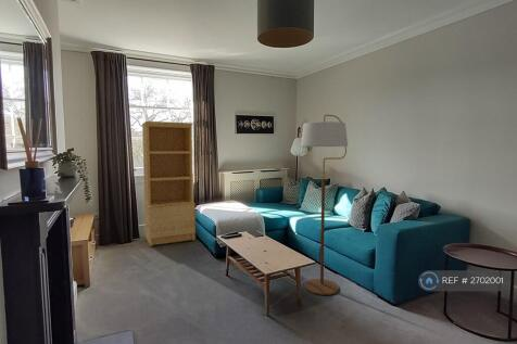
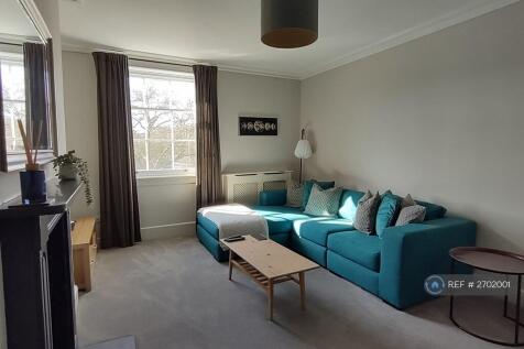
- floor lamp [300,114,349,296]
- bookcase [141,120,197,247]
